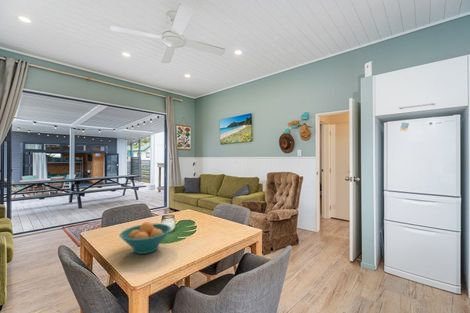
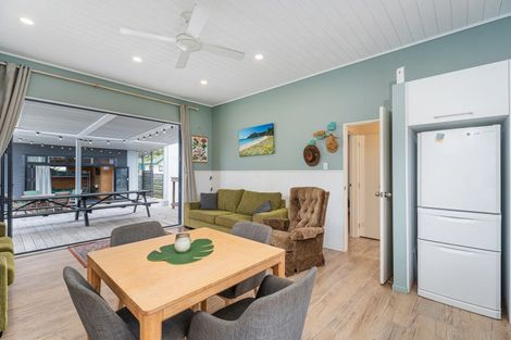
- fruit bowl [119,221,172,255]
